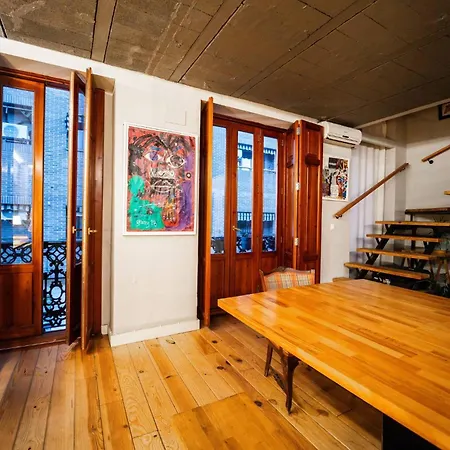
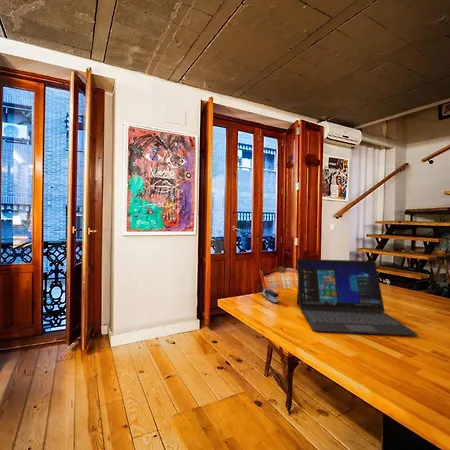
+ stapler [260,286,280,304]
+ laptop [296,258,419,337]
